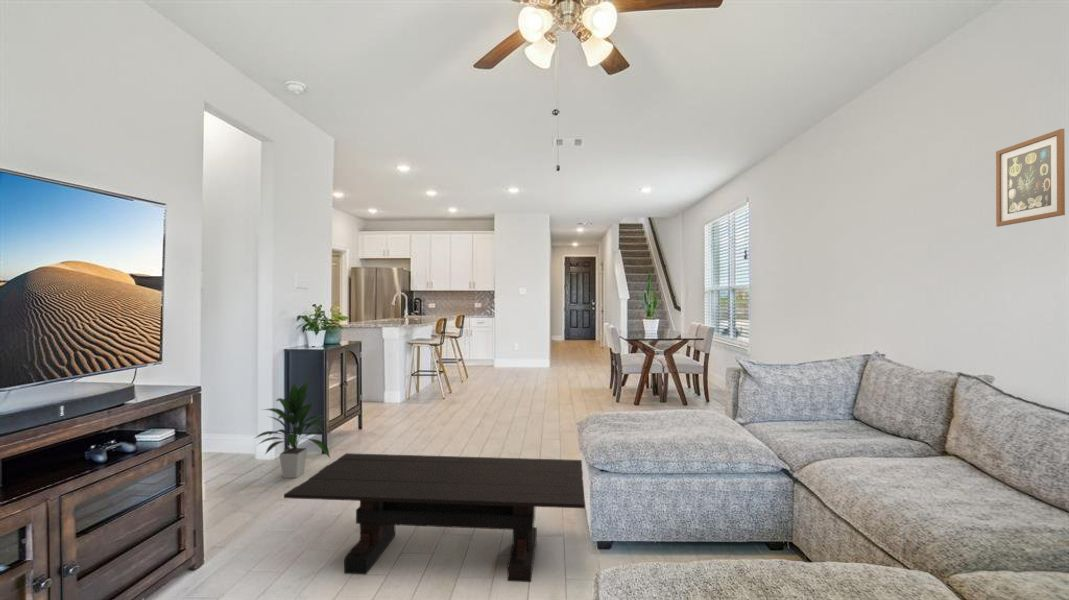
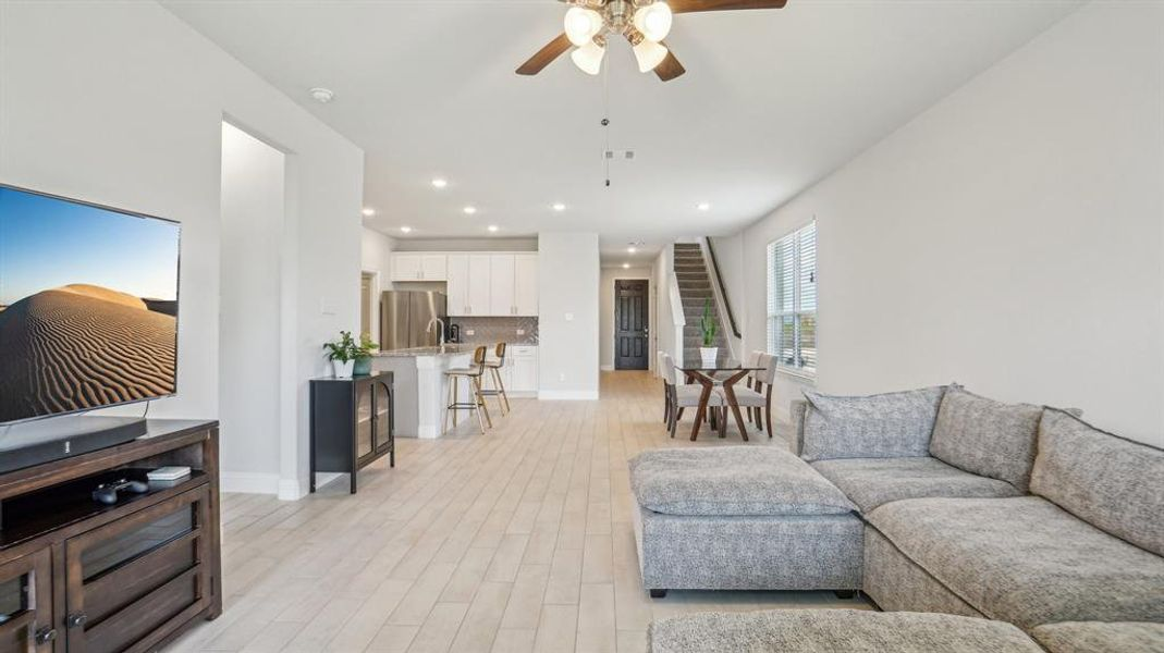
- wall art [995,128,1066,228]
- coffee table [283,452,586,583]
- indoor plant [253,380,331,479]
